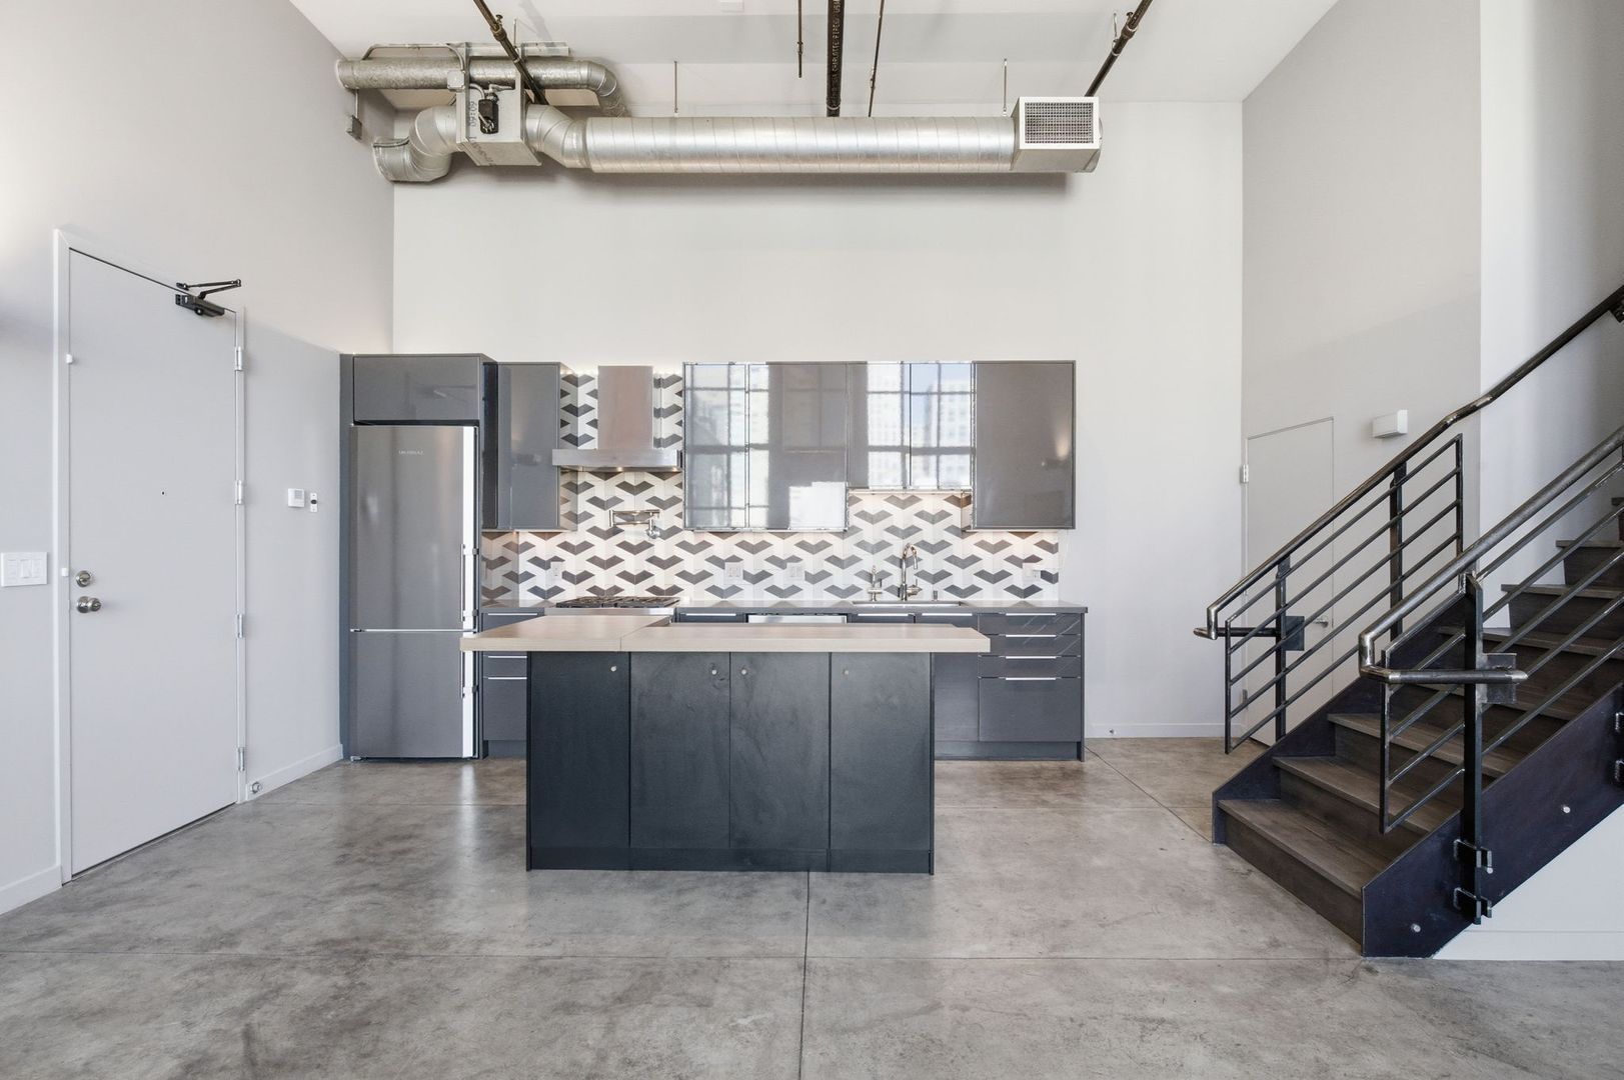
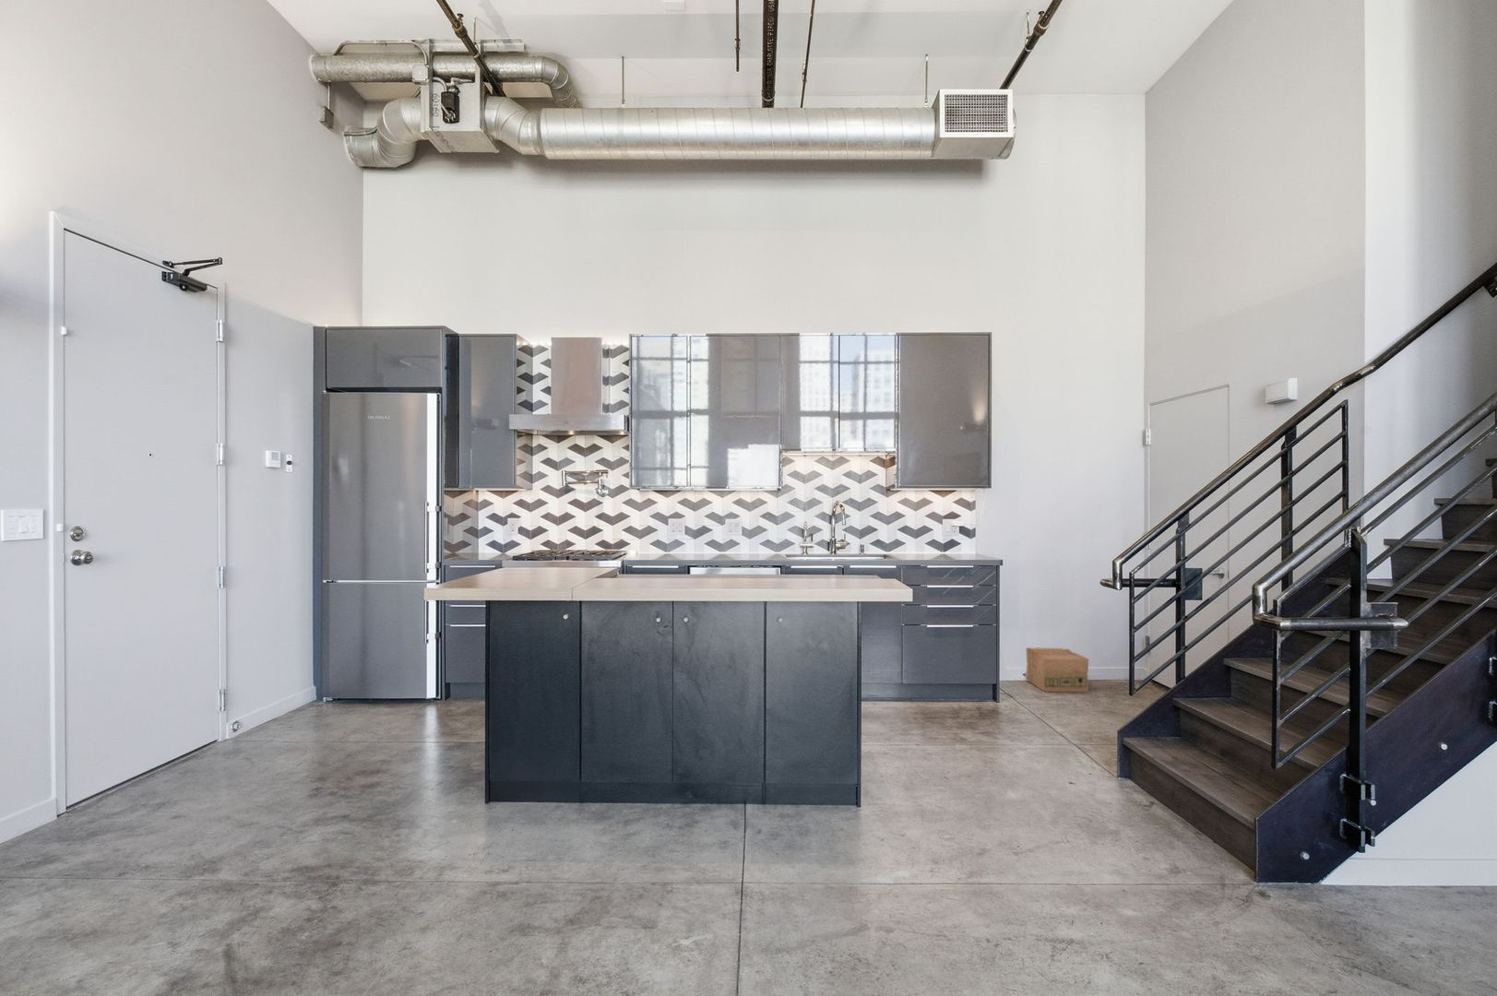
+ cardboard box [1025,647,1089,693]
